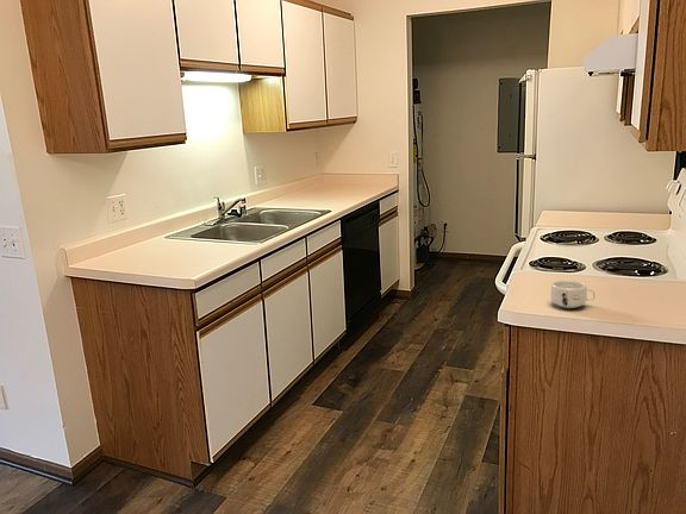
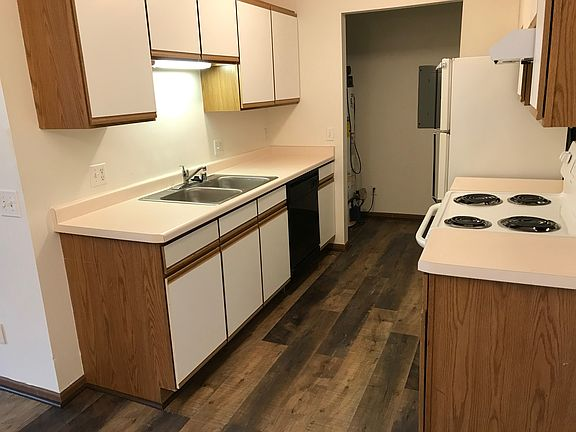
- mug [549,280,597,309]
